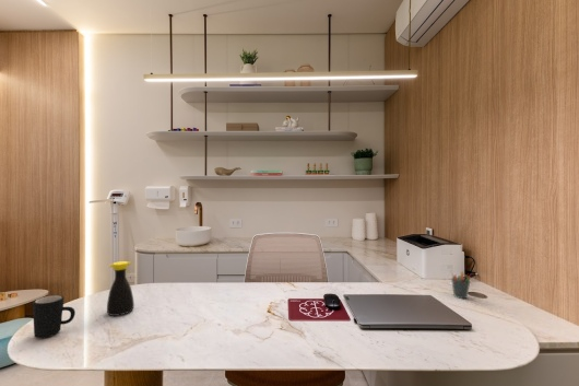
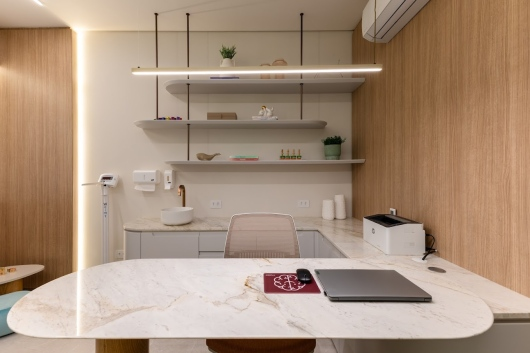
- mug [32,294,76,339]
- pen holder [449,269,472,300]
- bottle [106,260,135,317]
